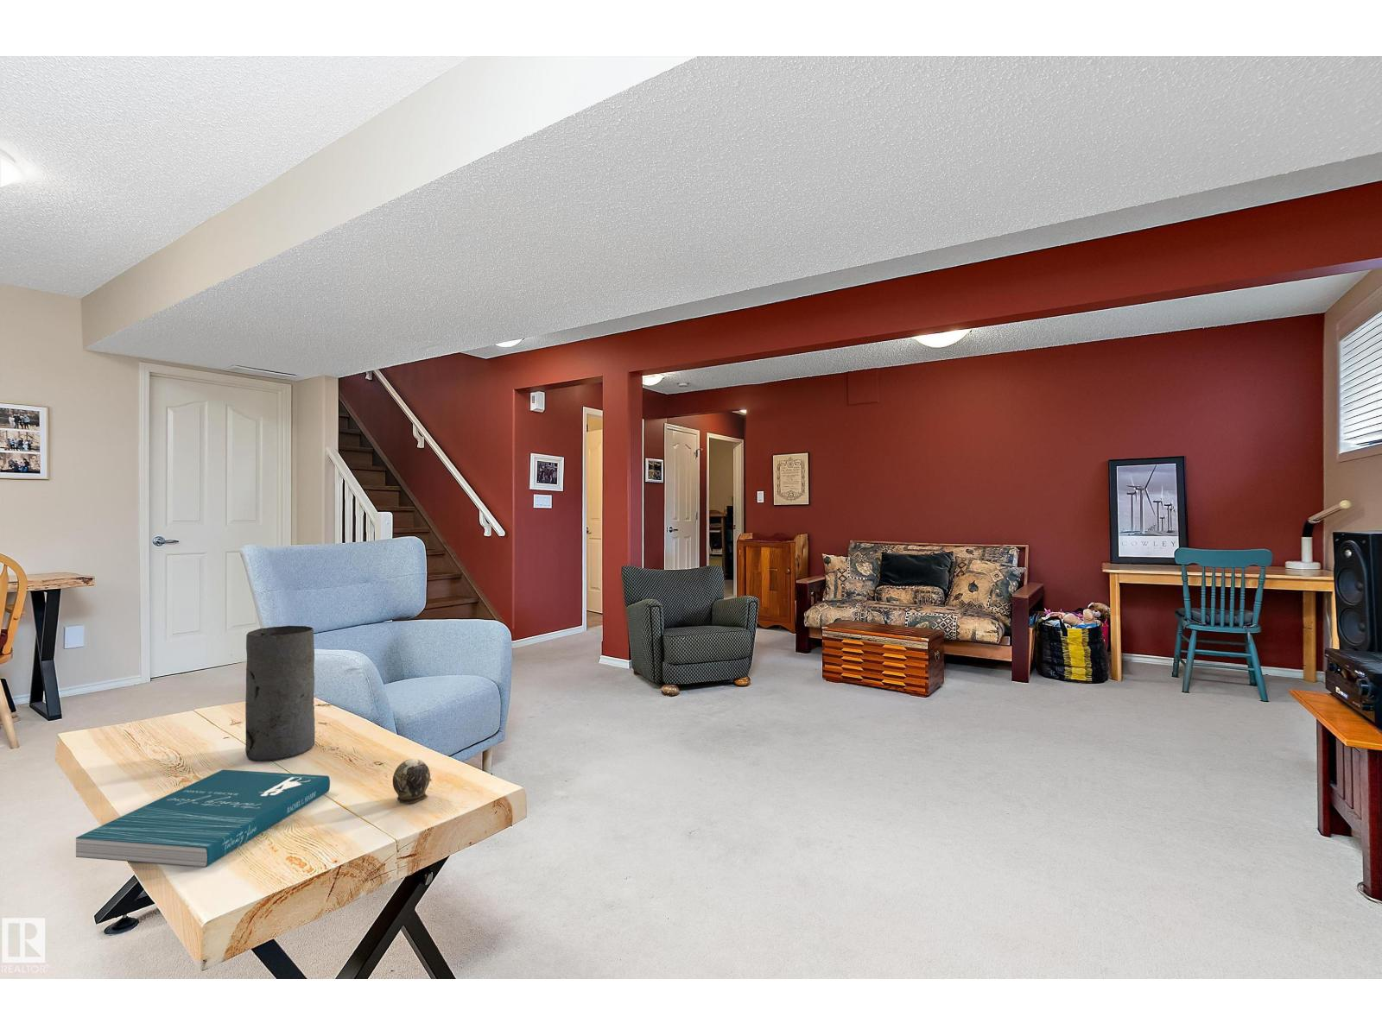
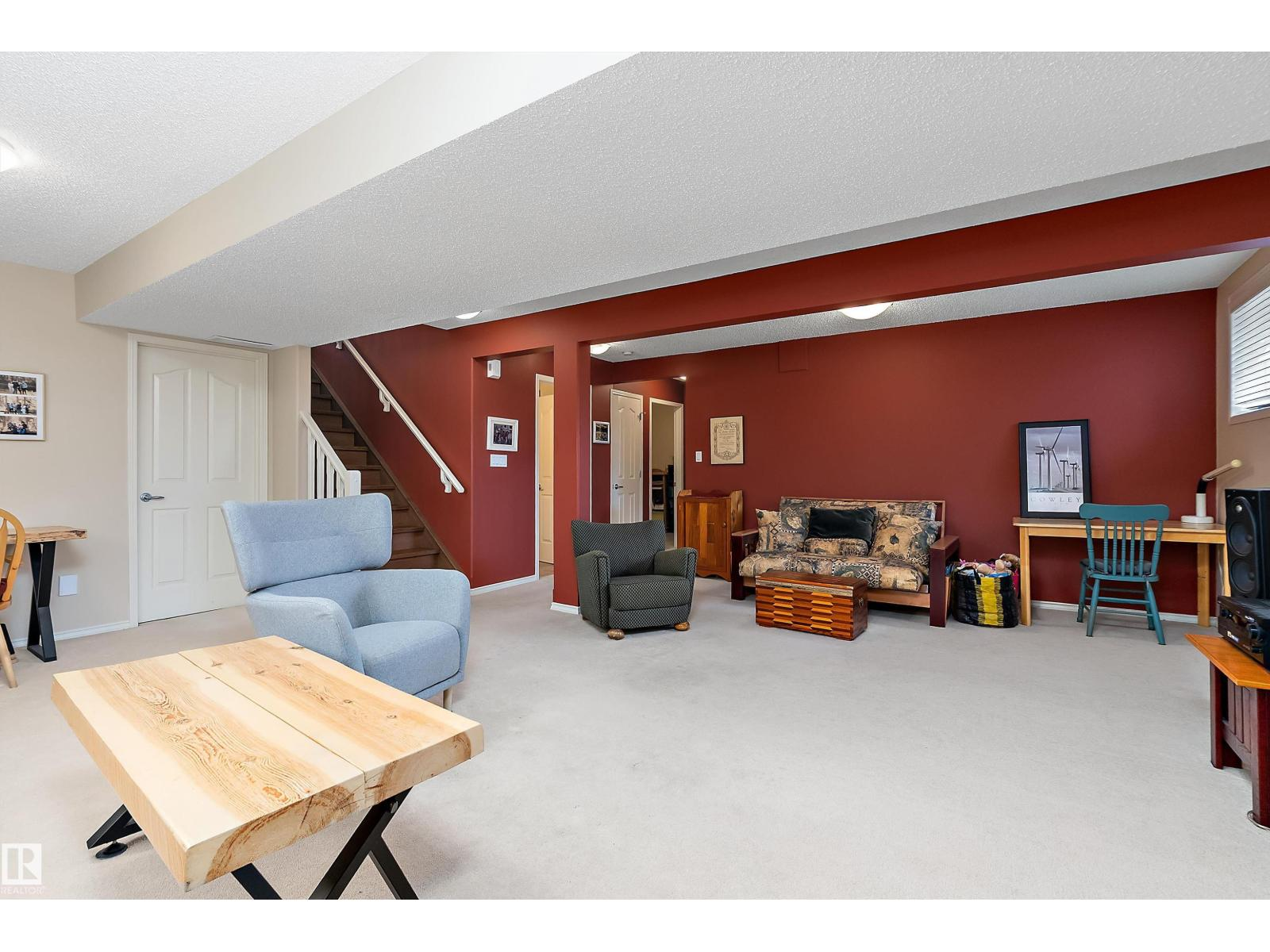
- book [75,769,331,867]
- decorative egg [392,758,431,804]
- vase [245,625,317,763]
